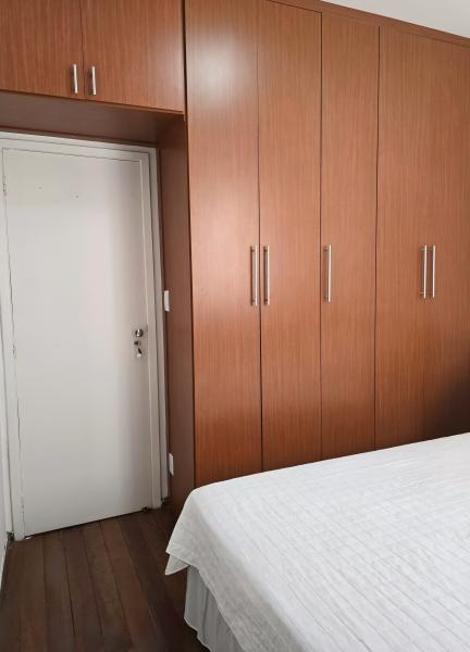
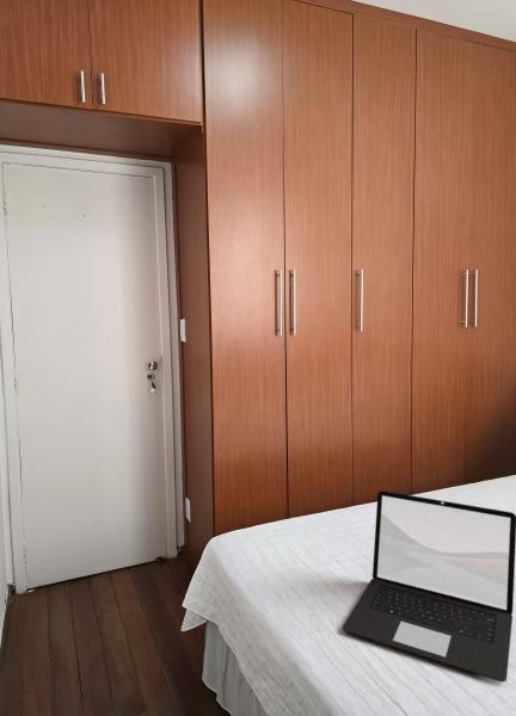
+ laptop [342,489,516,683]
